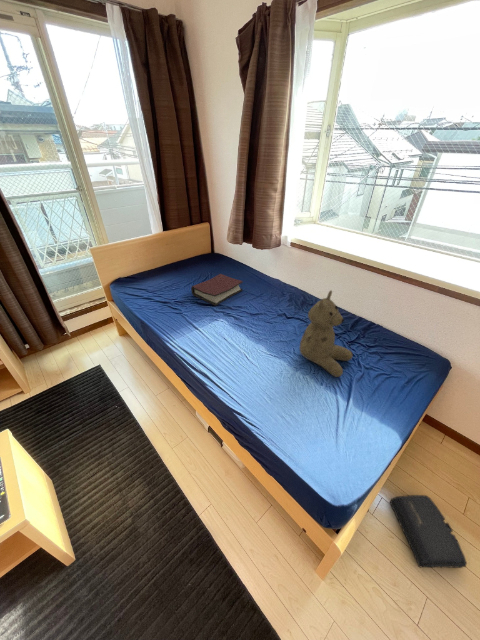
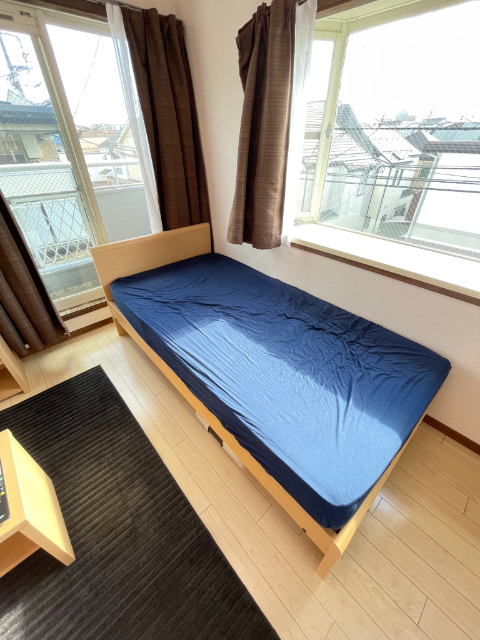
- teddy bear [299,289,354,378]
- hardback book [190,273,244,307]
- bag [389,494,468,569]
